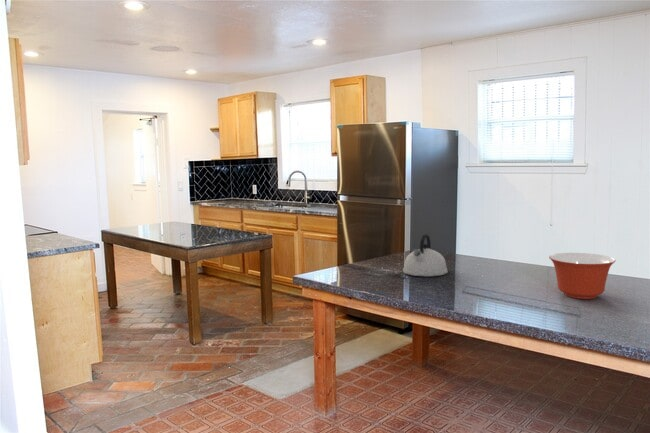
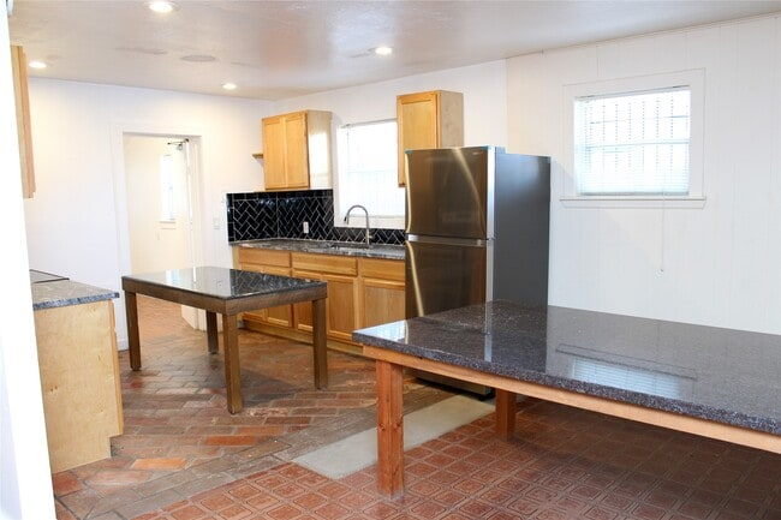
- kettle [402,233,449,277]
- mixing bowl [548,252,617,300]
